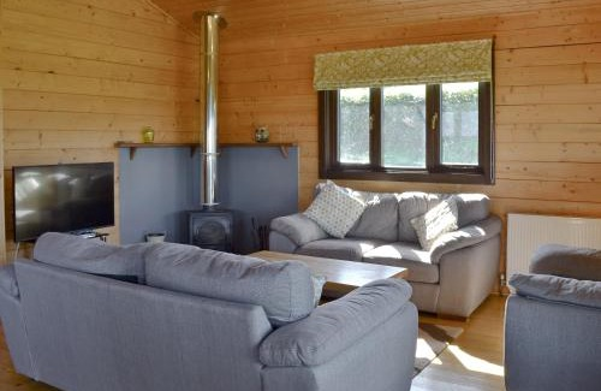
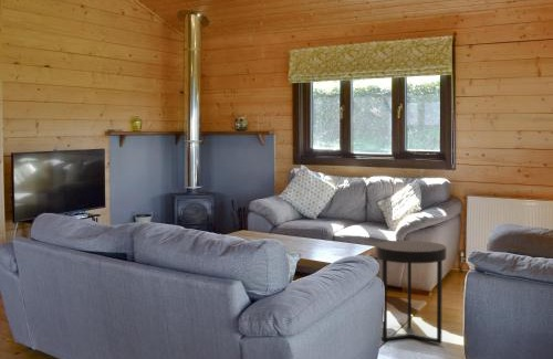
+ side table [376,240,447,345]
